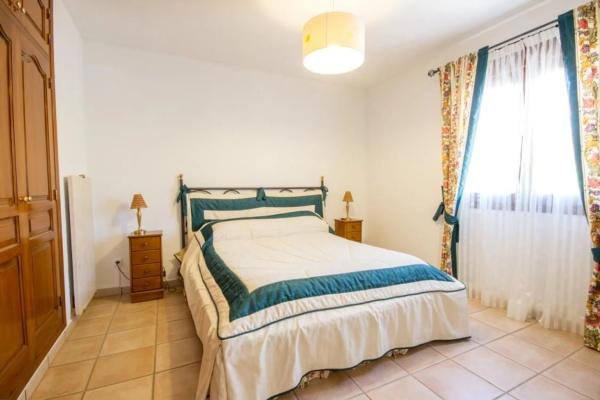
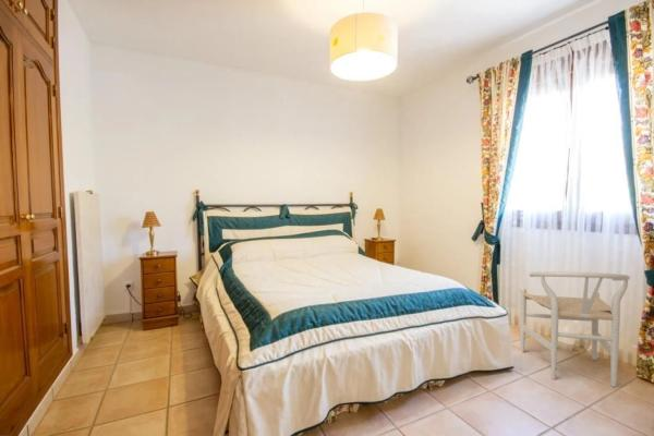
+ chair [519,270,631,388]
